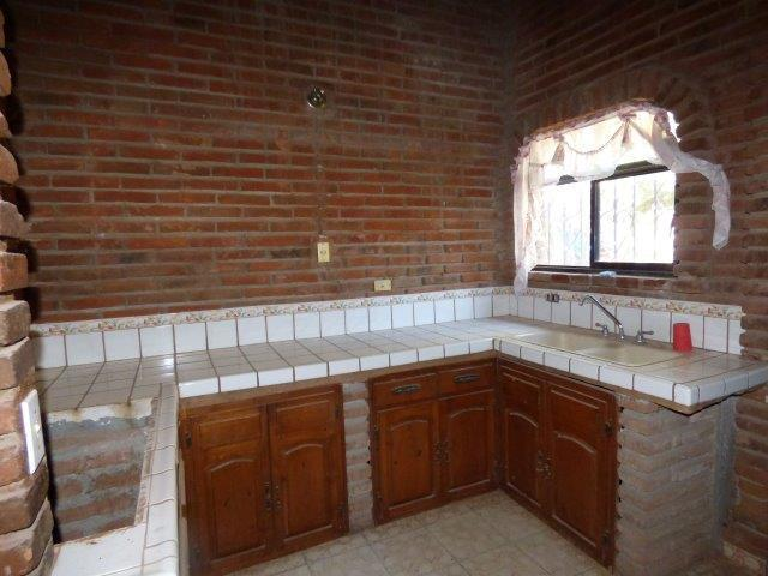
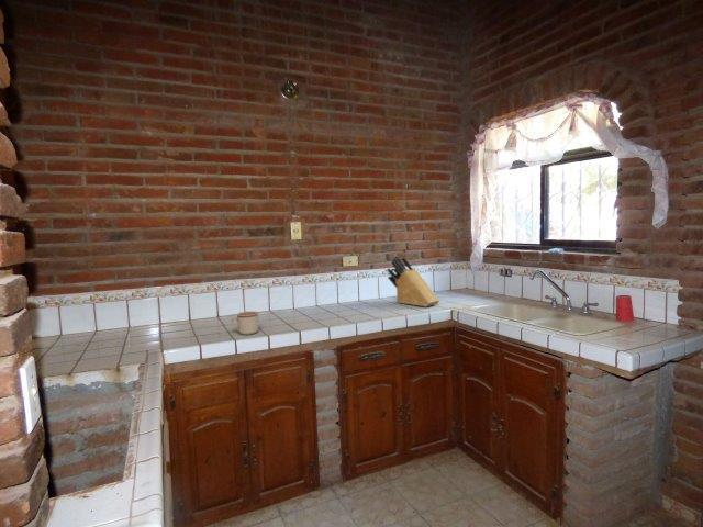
+ mug [230,311,259,336]
+ knife block [386,255,440,307]
